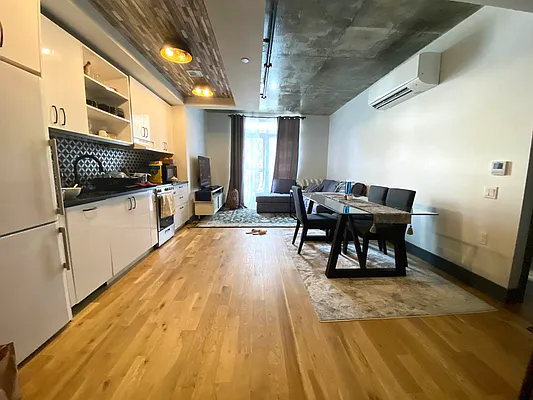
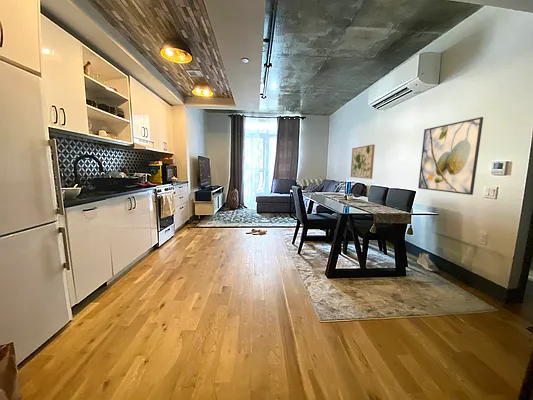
+ wall art [350,144,376,180]
+ sneaker [416,251,440,273]
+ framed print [417,116,484,196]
